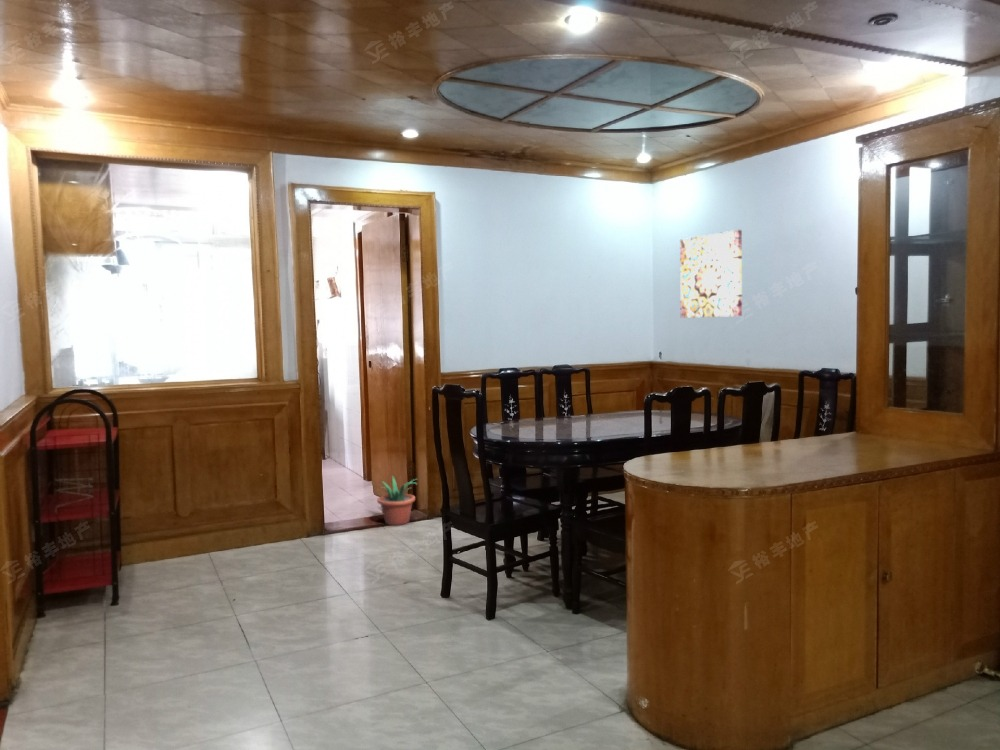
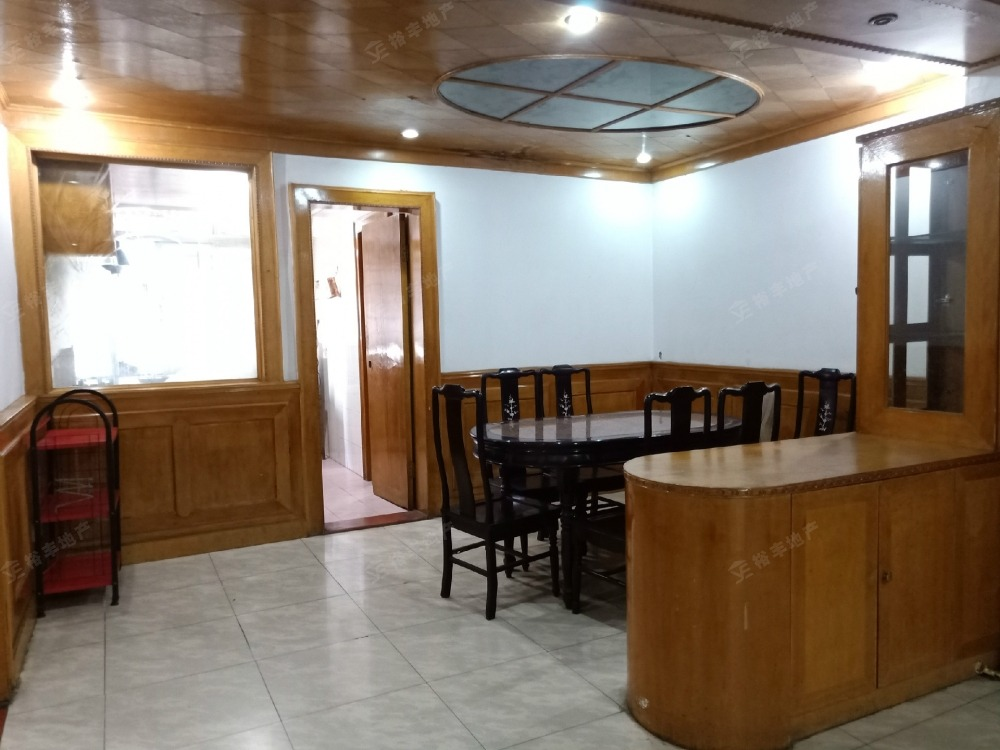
- potted plant [376,475,419,526]
- wall art [679,229,743,319]
